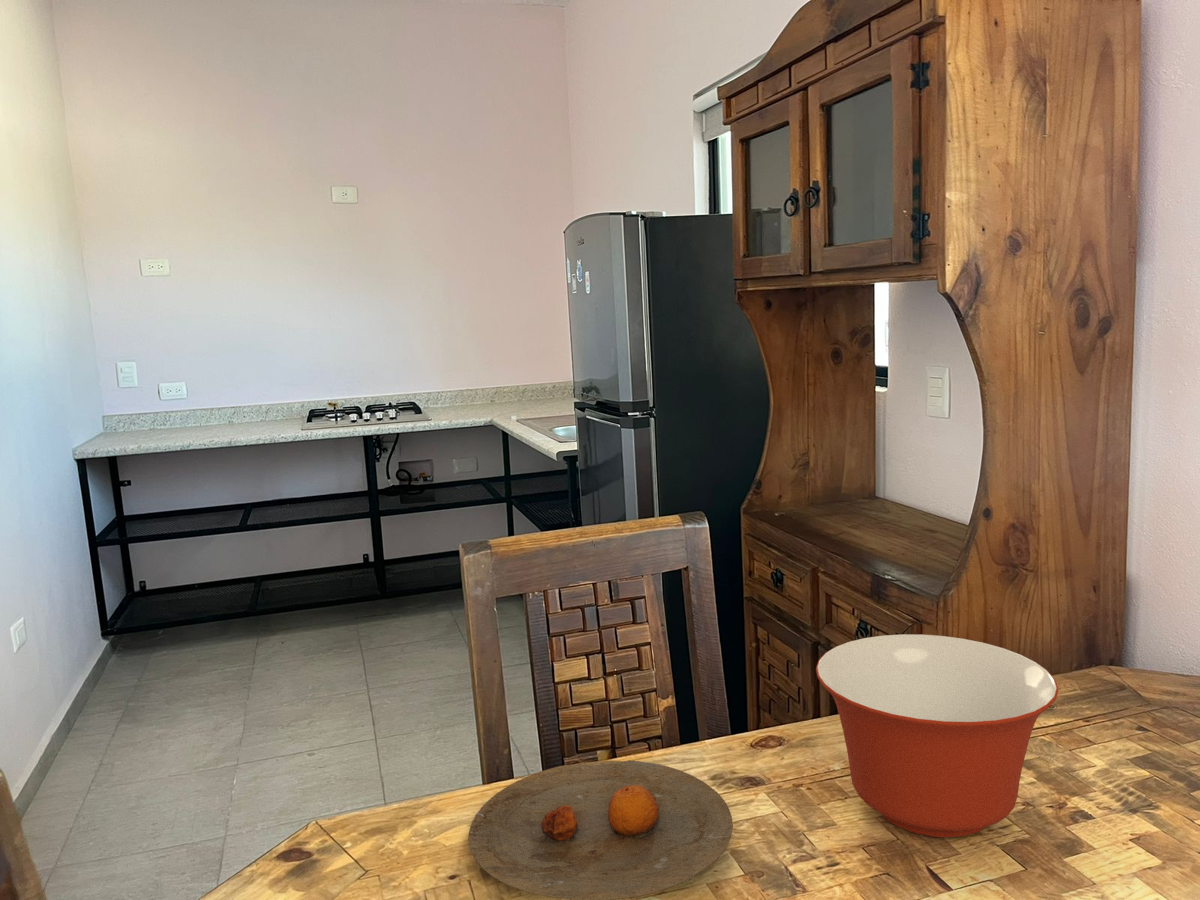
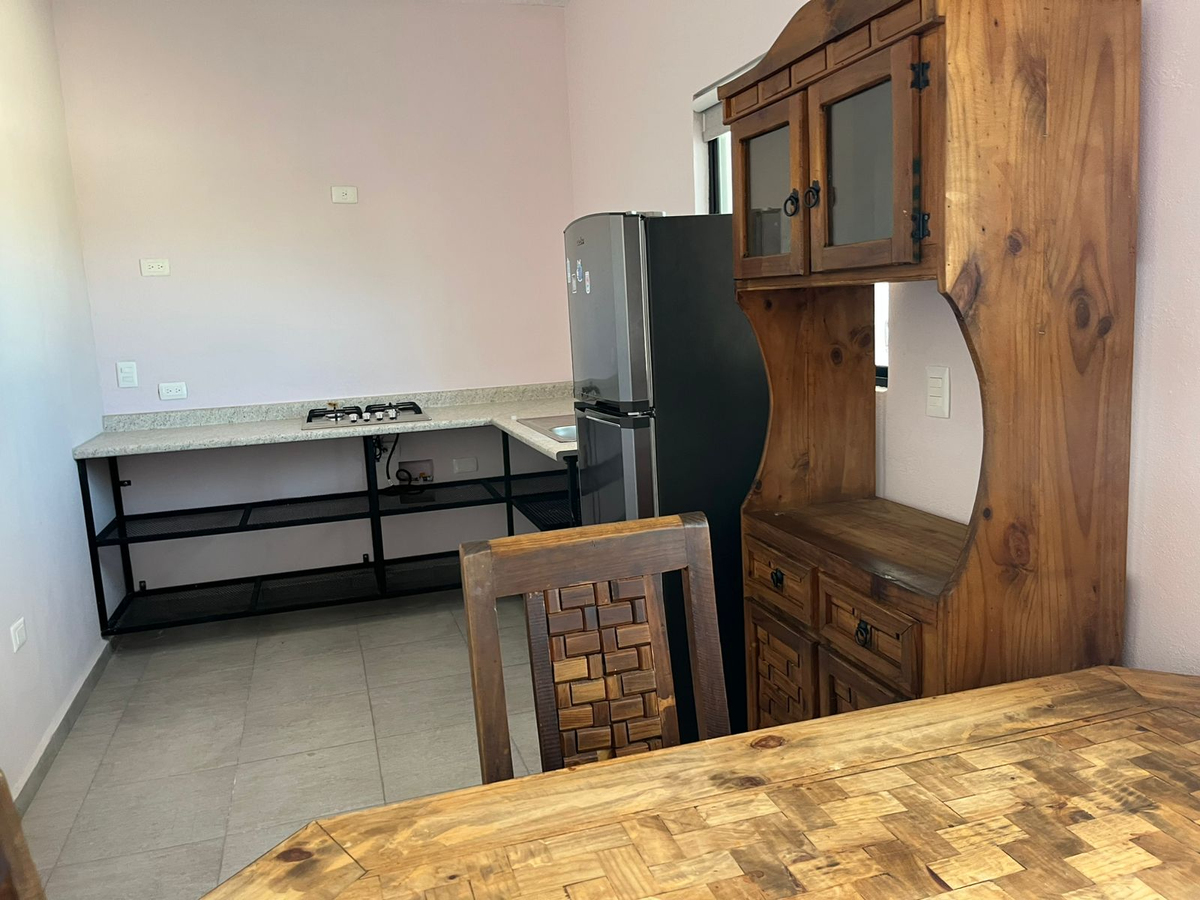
- plate [468,759,734,900]
- mixing bowl [815,633,1059,838]
